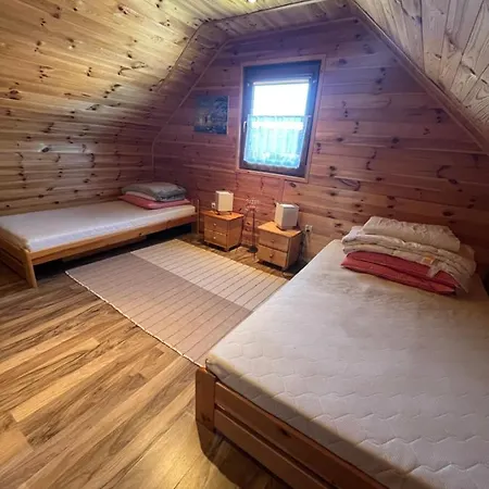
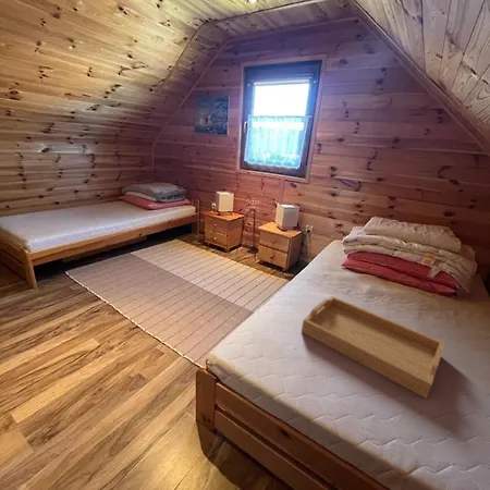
+ serving tray [301,295,445,400]
